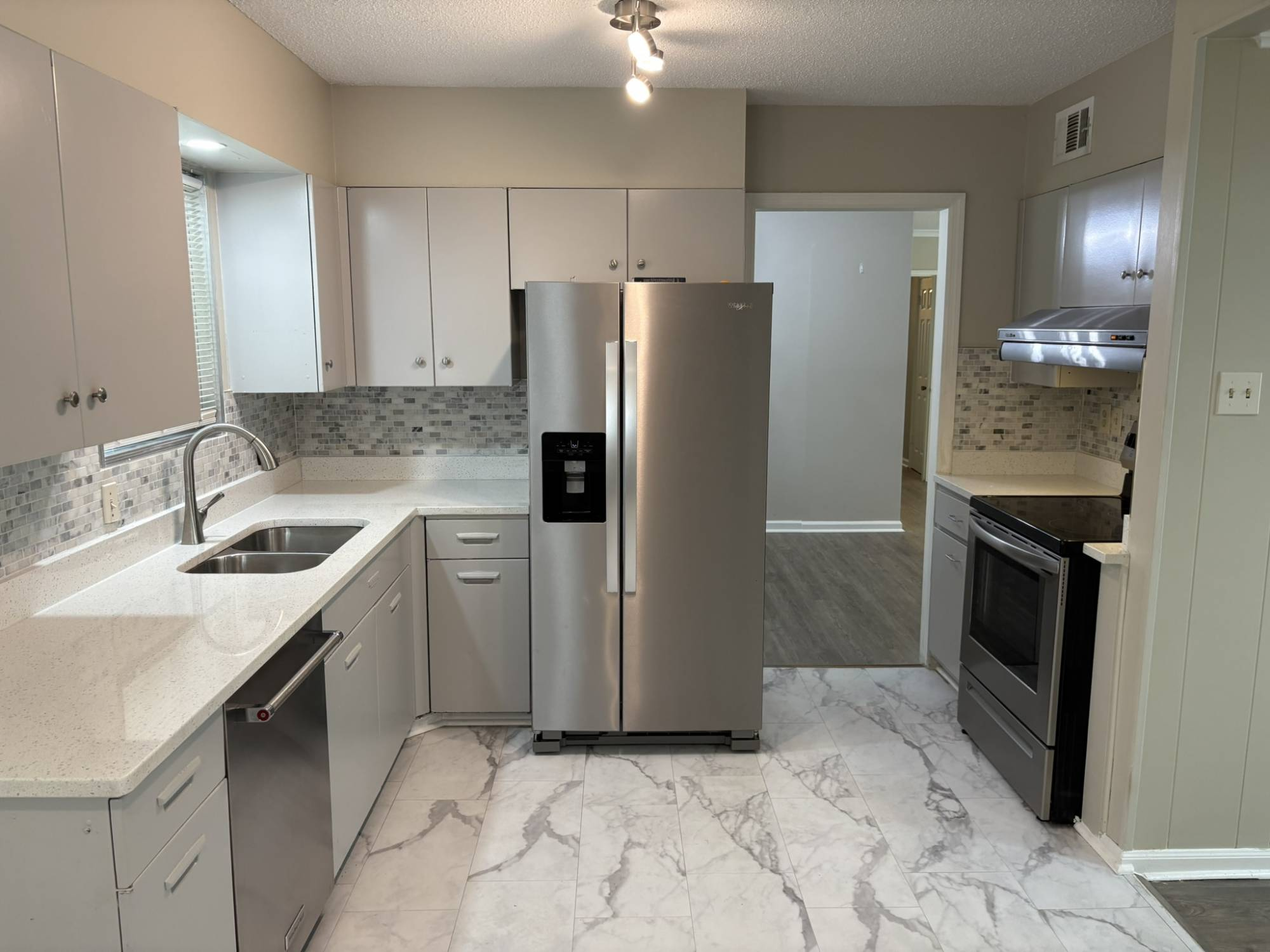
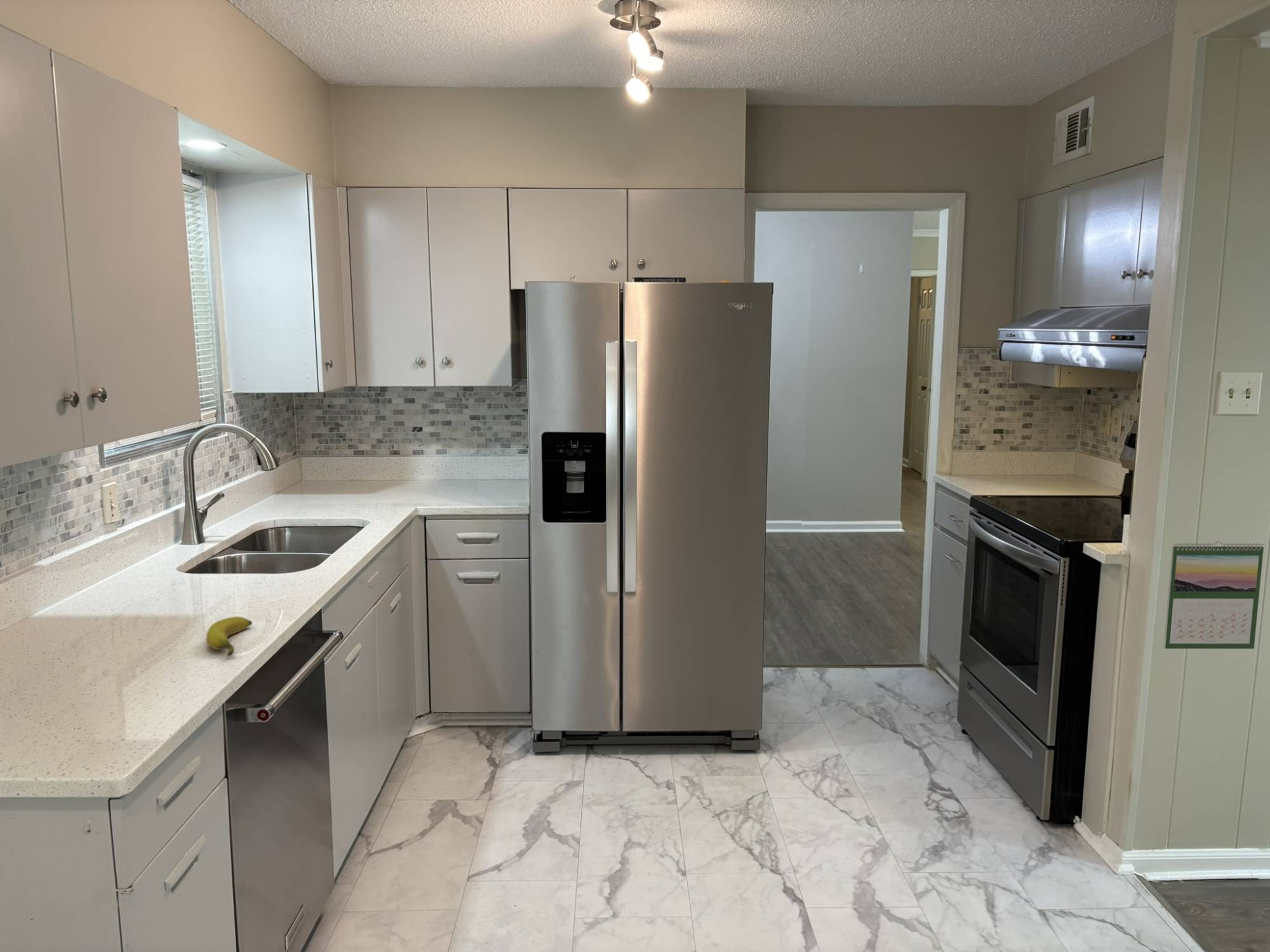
+ banana [206,616,253,657]
+ calendar [1163,541,1264,649]
